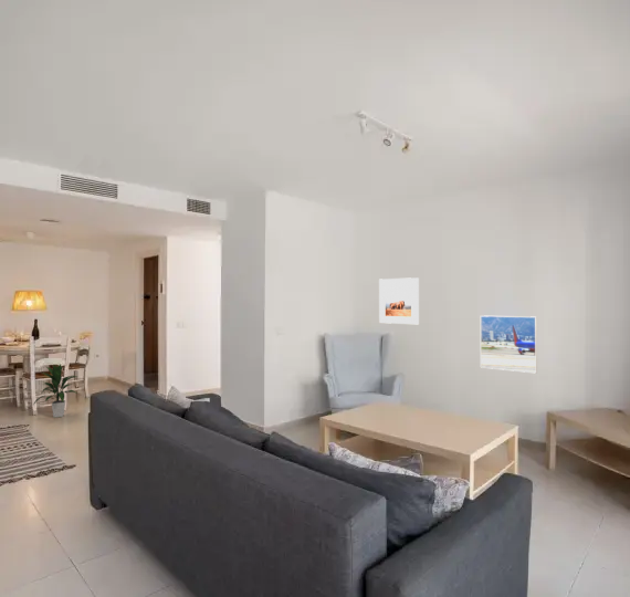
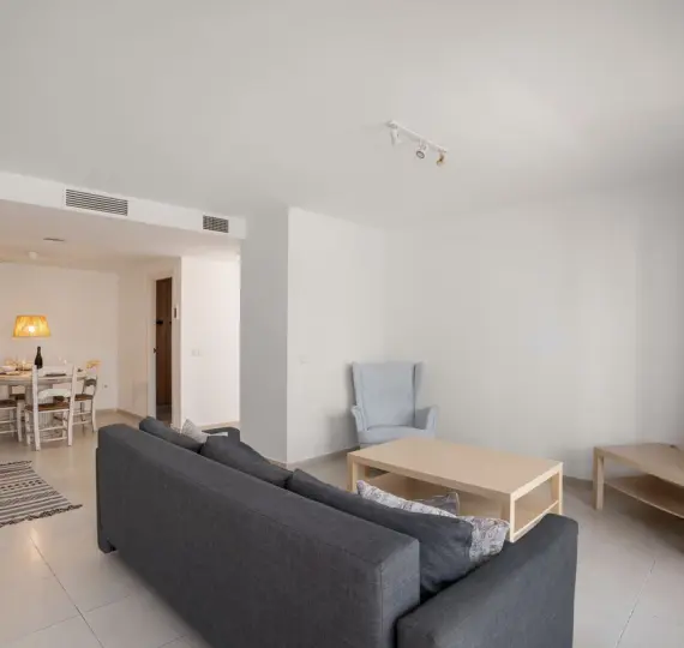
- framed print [480,314,538,375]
- indoor plant [32,363,78,418]
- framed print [378,276,420,325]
